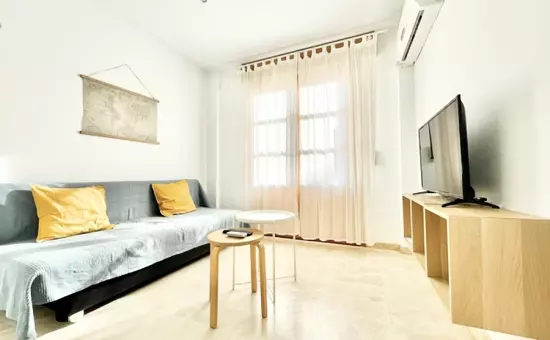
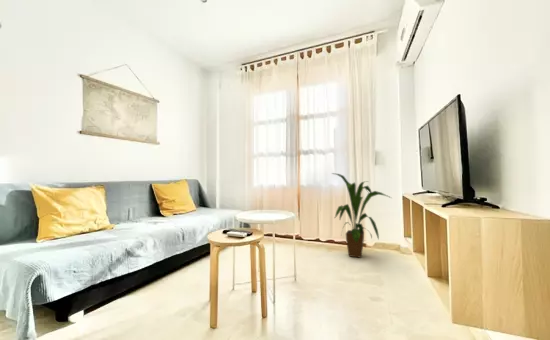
+ house plant [330,172,392,259]
